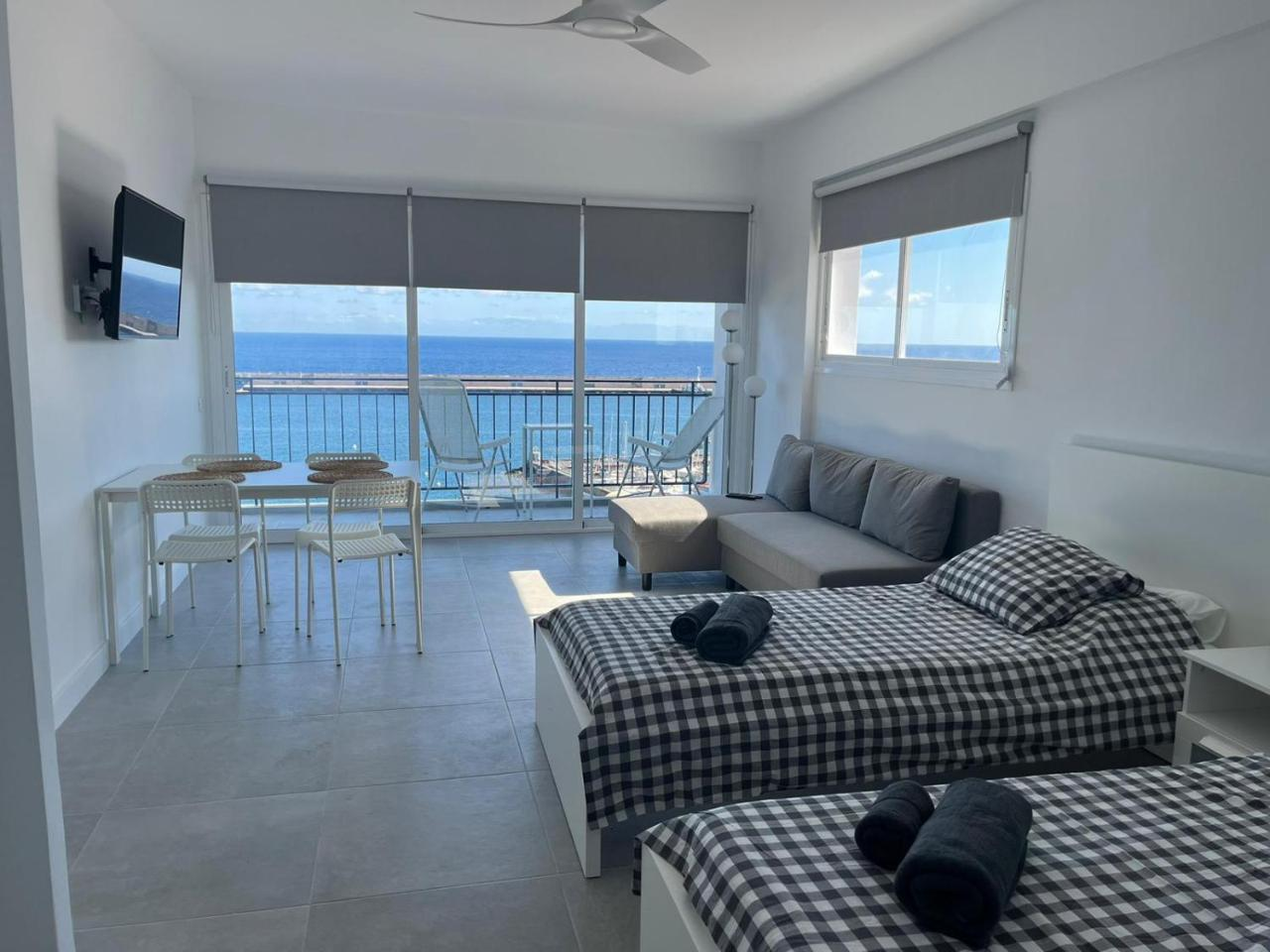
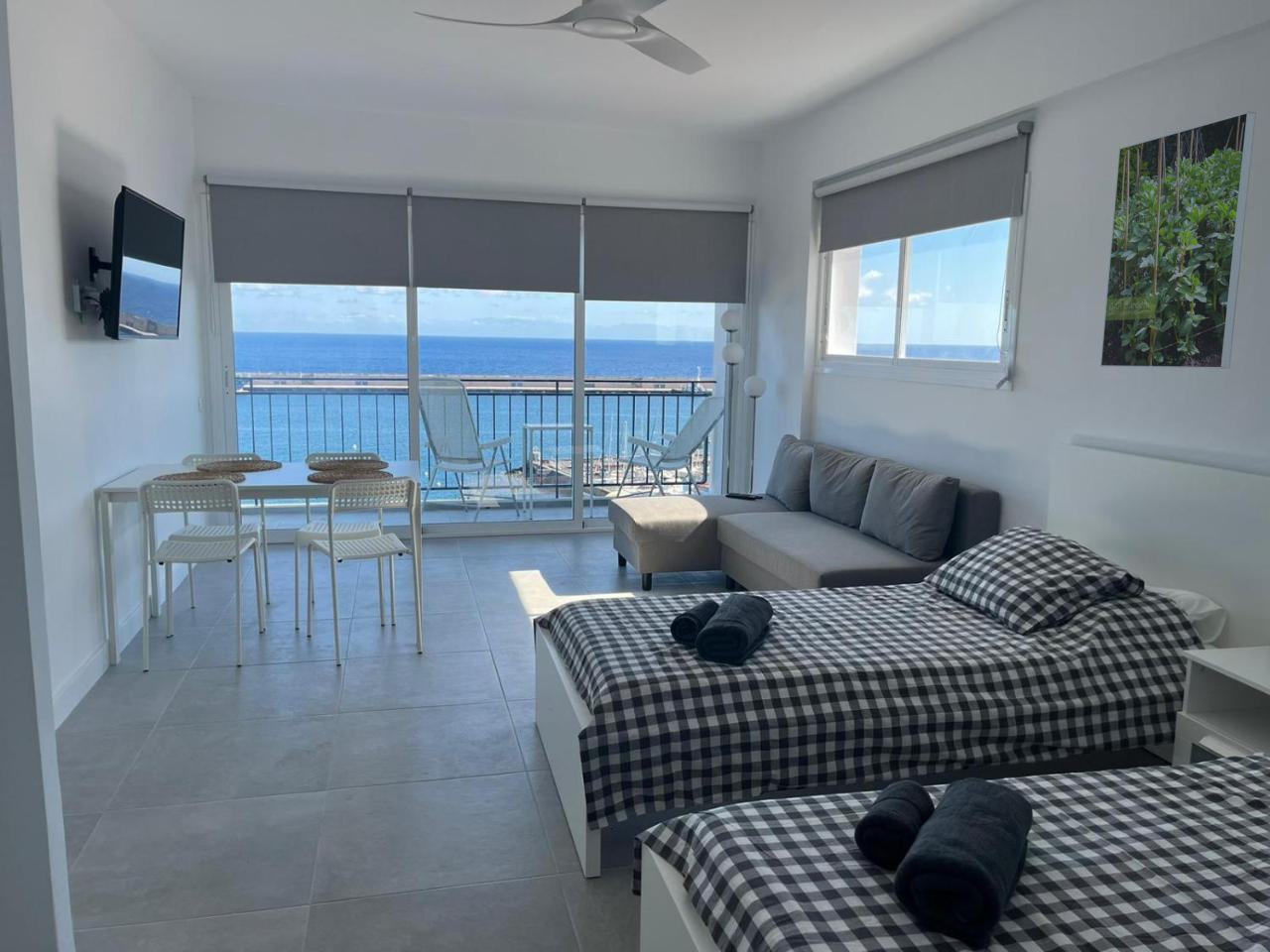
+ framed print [1099,111,1257,370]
